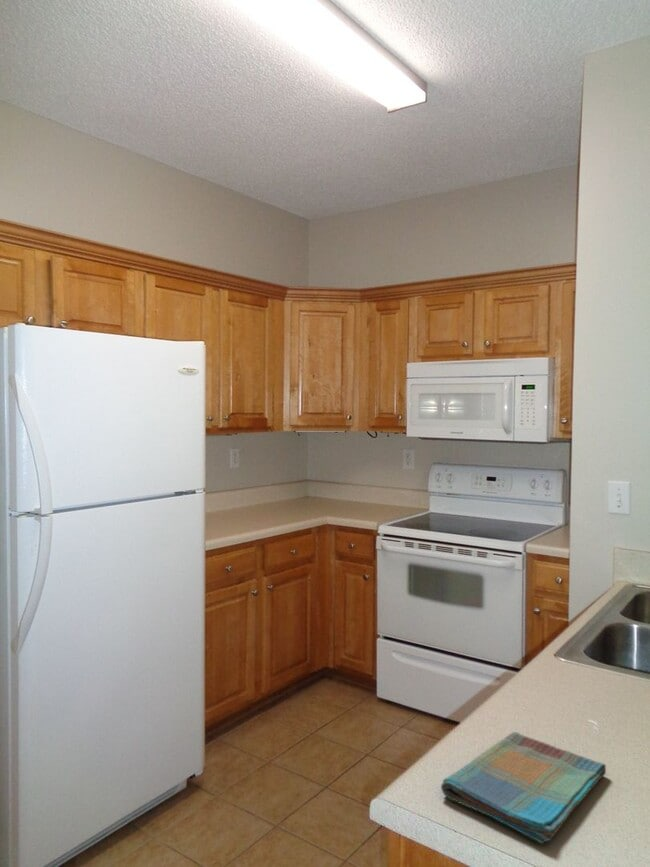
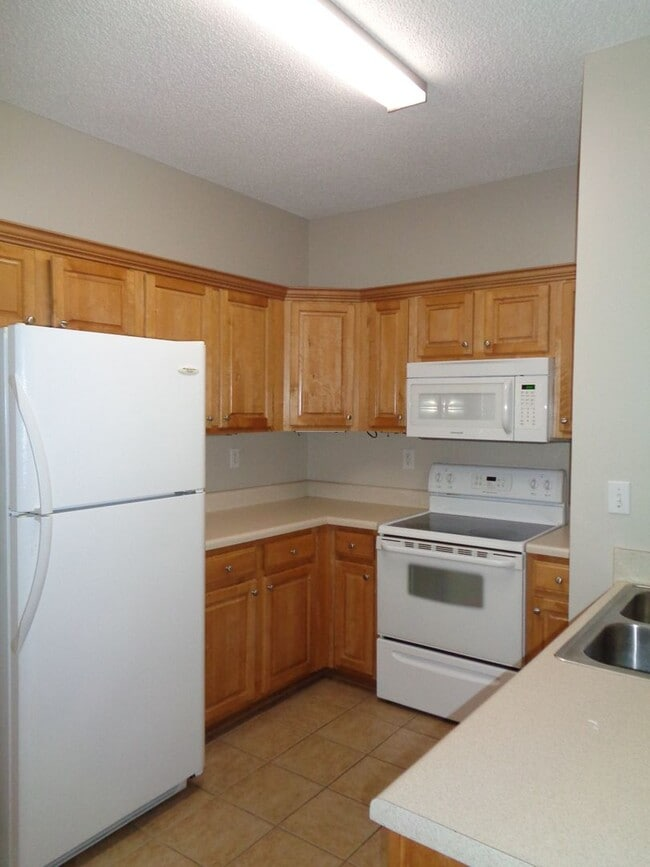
- dish towel [440,731,607,845]
